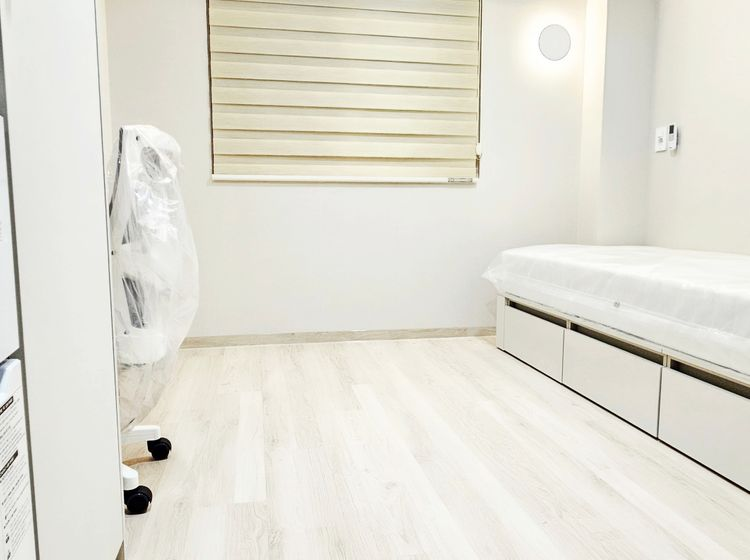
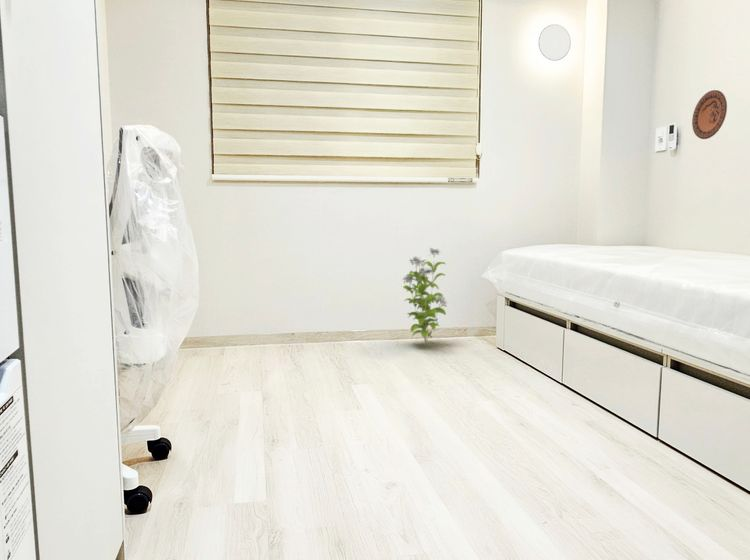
+ decorative plant [401,247,449,346]
+ decorative plate [691,89,728,140]
